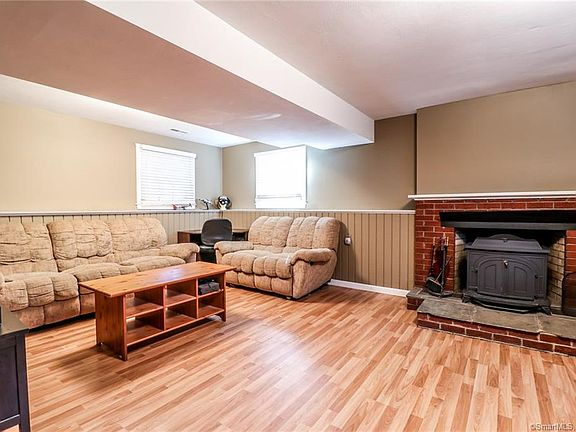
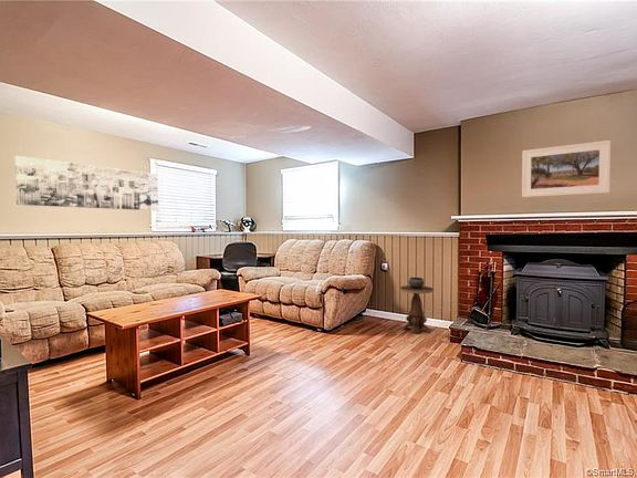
+ wall art [14,155,159,211]
+ side table [399,277,435,335]
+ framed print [521,139,612,198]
